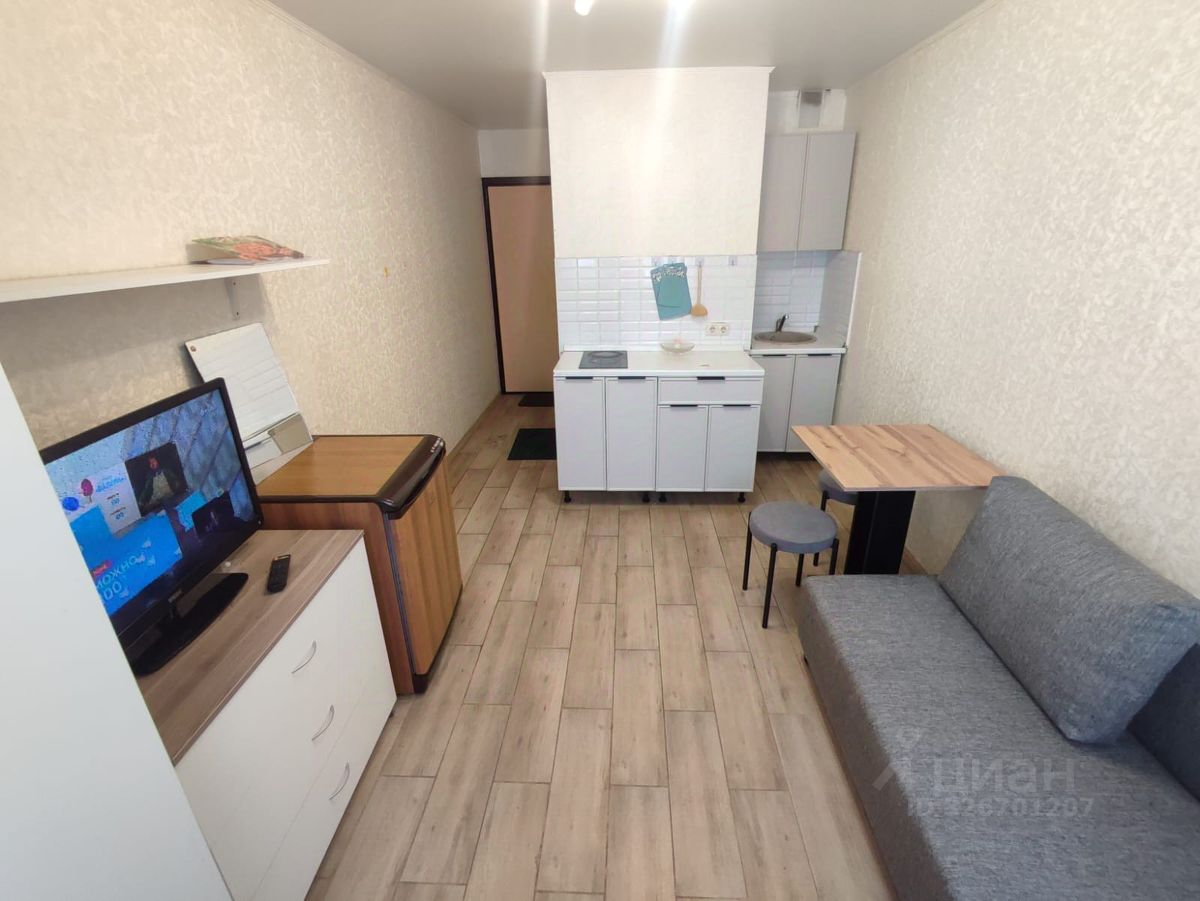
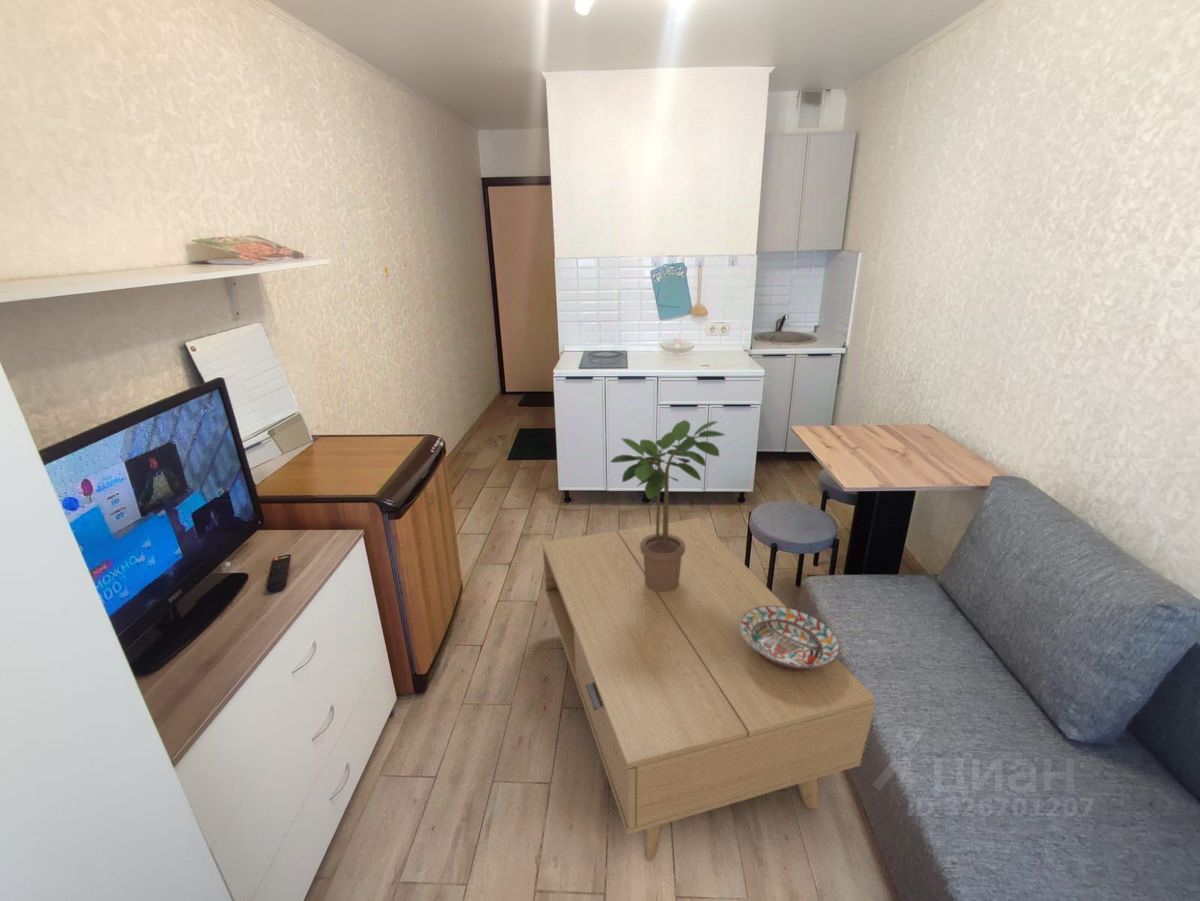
+ coffee table [541,517,876,863]
+ potted plant [610,419,726,592]
+ decorative bowl [740,606,841,671]
